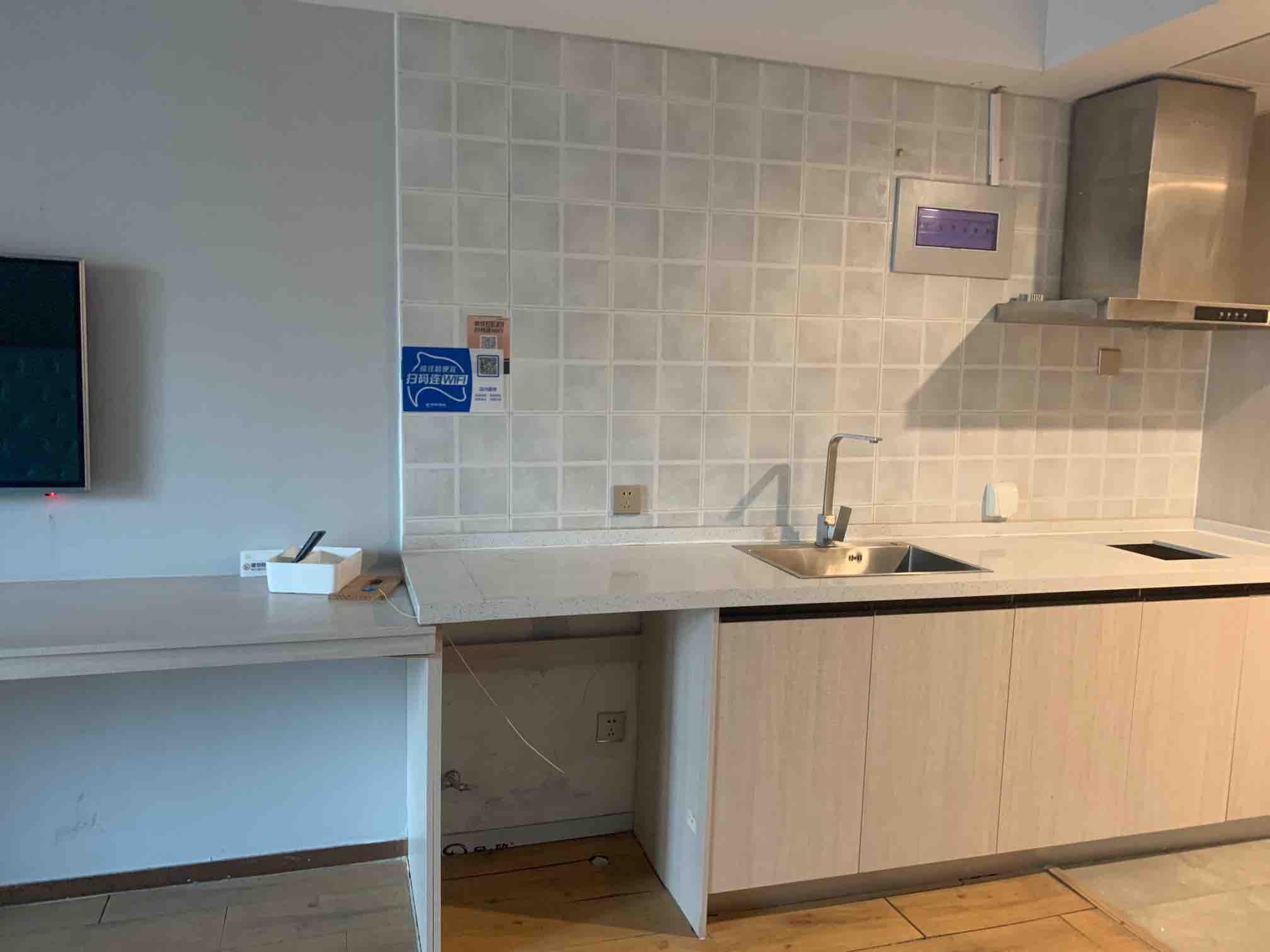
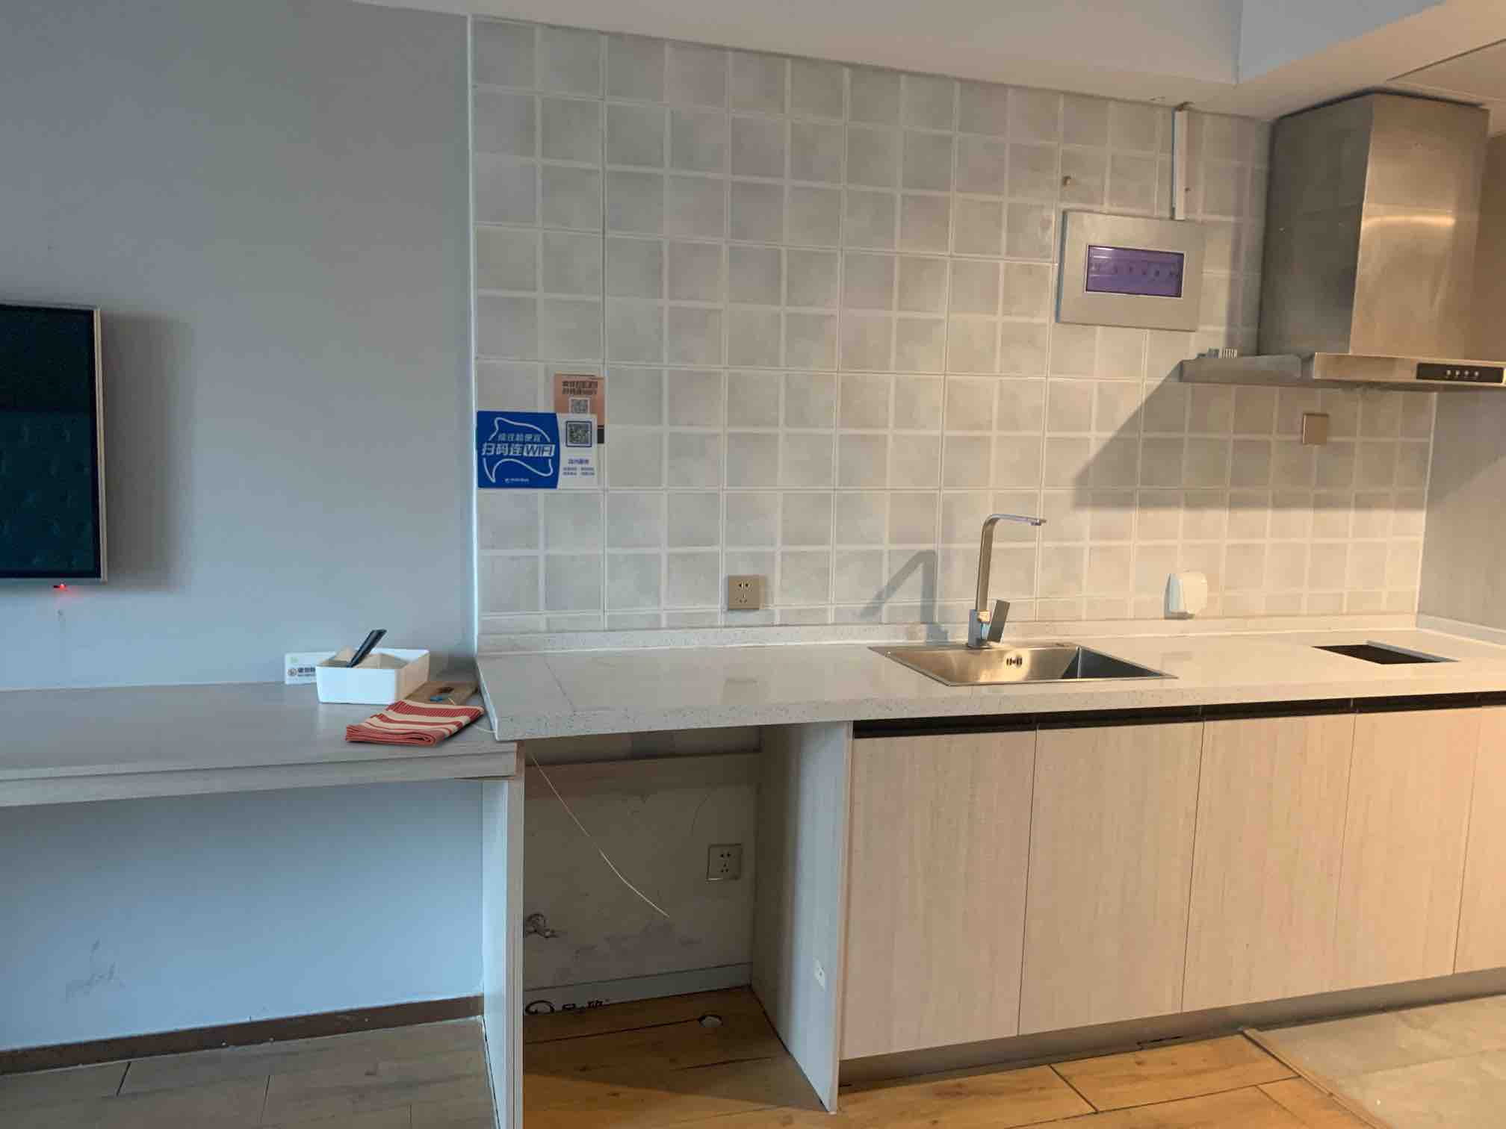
+ dish towel [344,699,486,747]
